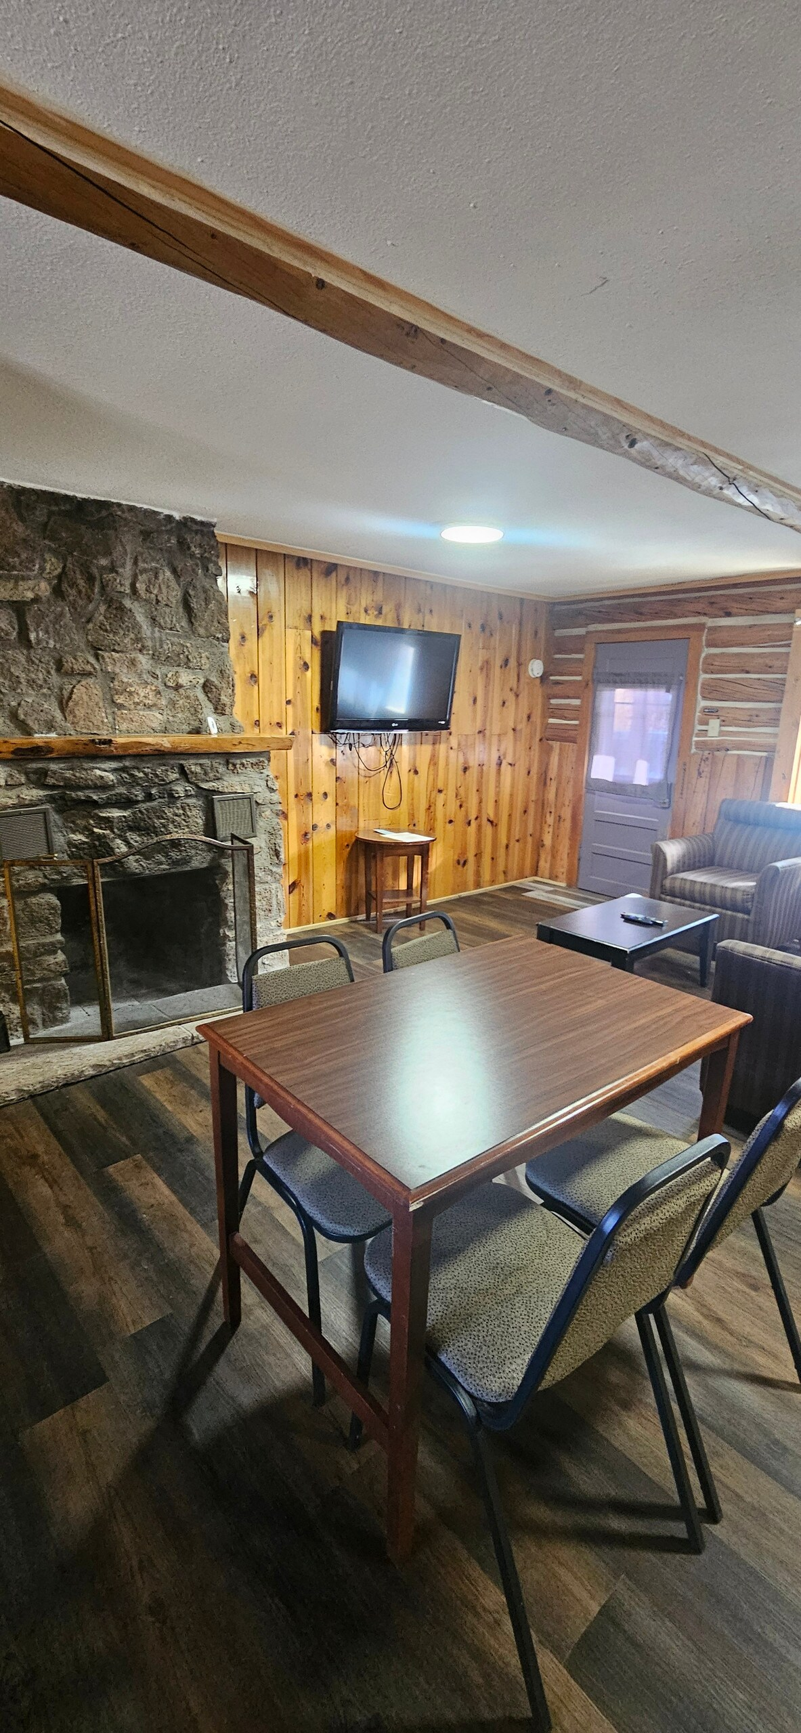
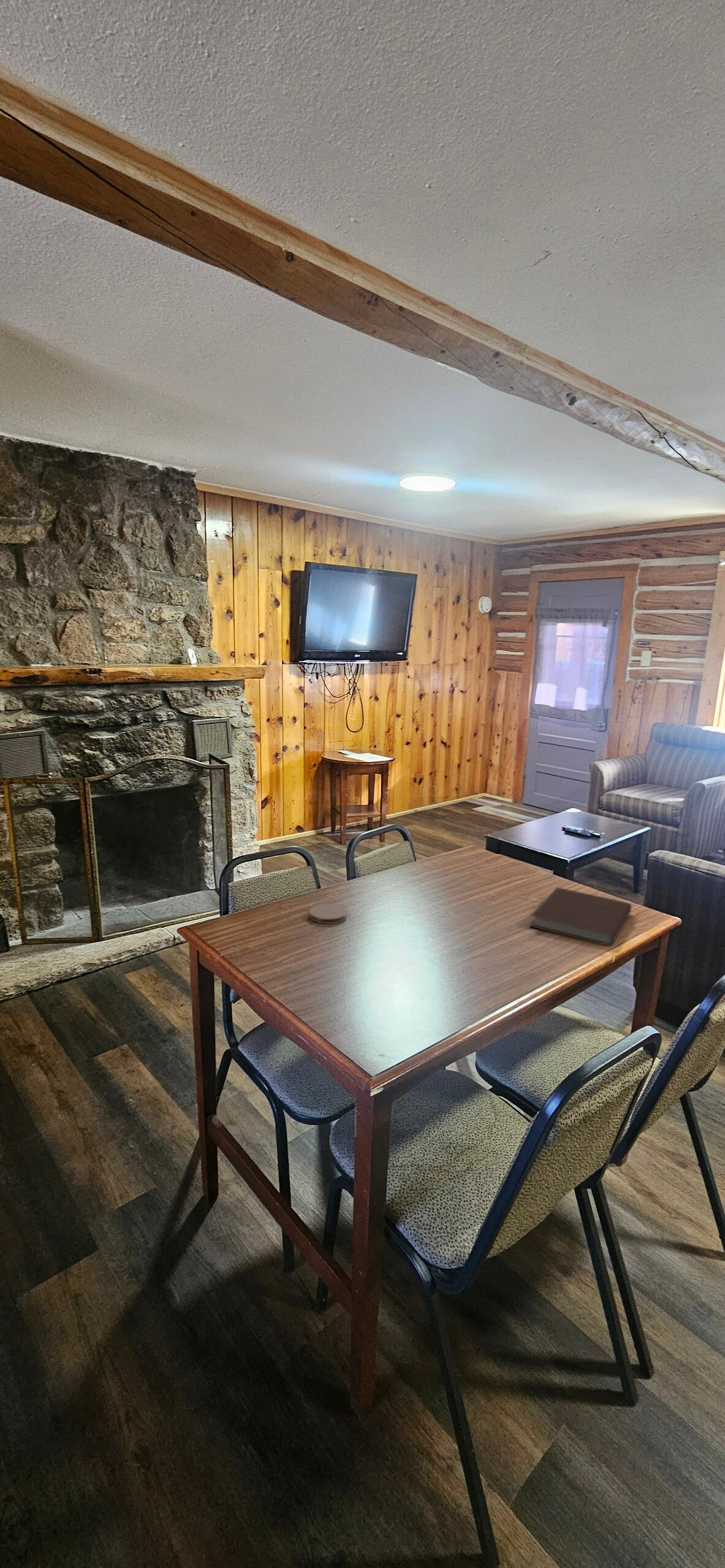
+ notebook [528,886,632,947]
+ coaster [309,903,347,924]
